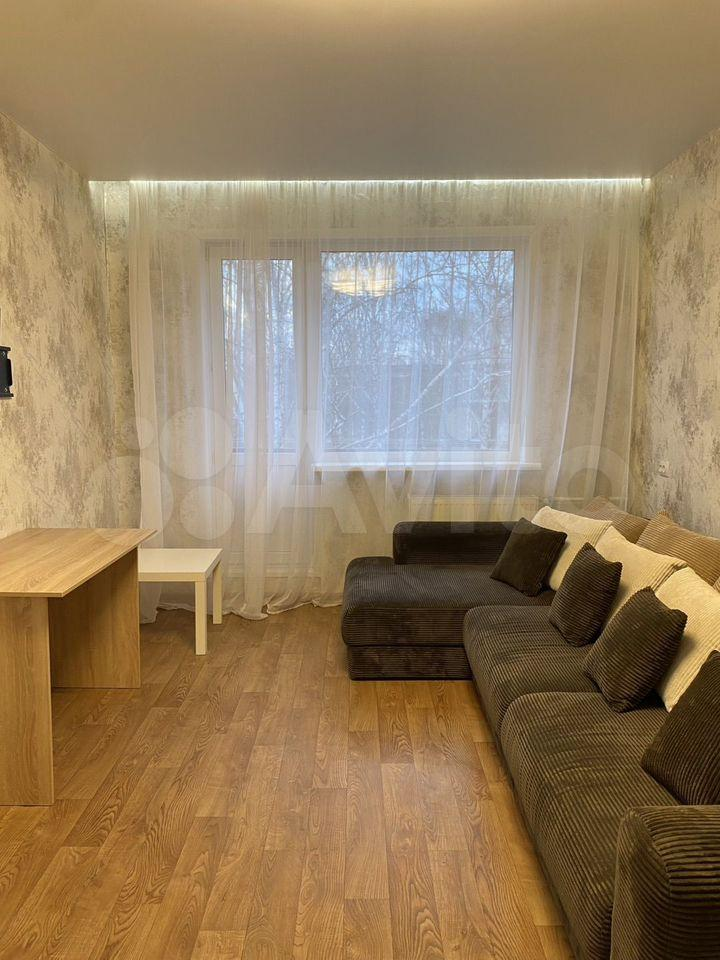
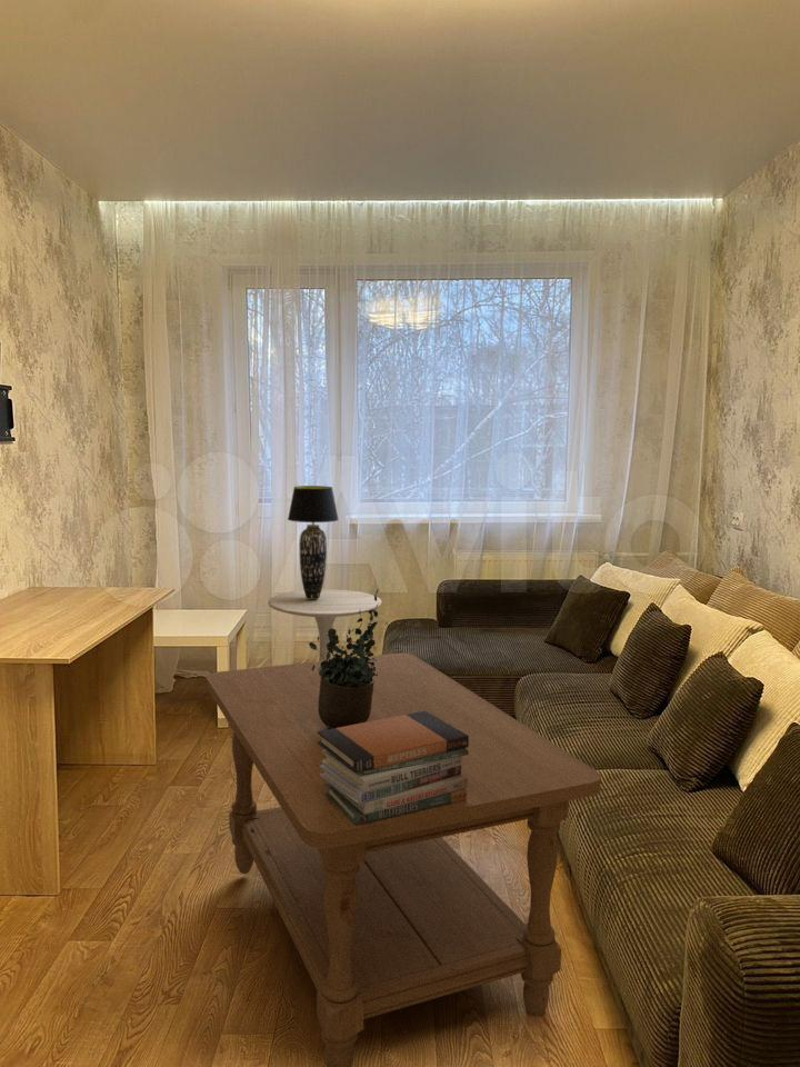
+ book stack [318,711,469,826]
+ table lamp [287,485,340,599]
+ potted plant [308,588,390,729]
+ side table [267,588,383,661]
+ coffee table [206,652,602,1067]
